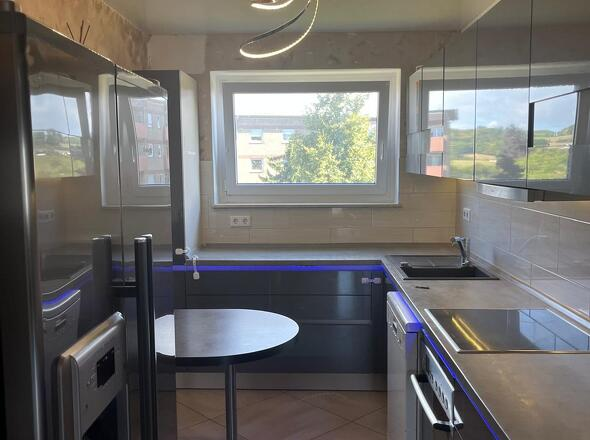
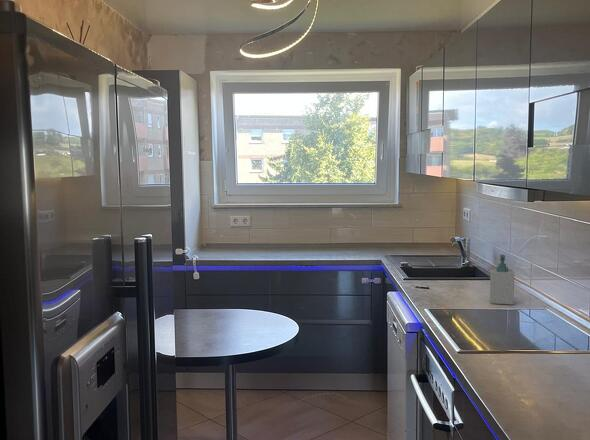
+ soap bottle [489,253,515,306]
